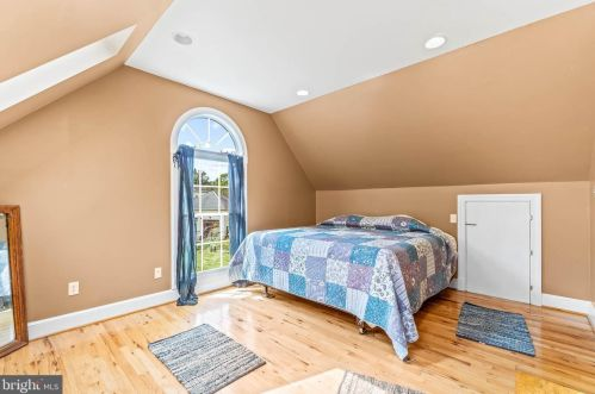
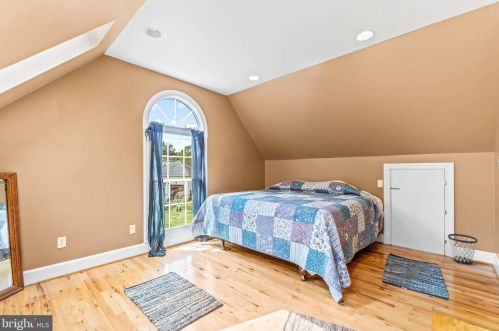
+ wastebasket [447,233,479,266]
